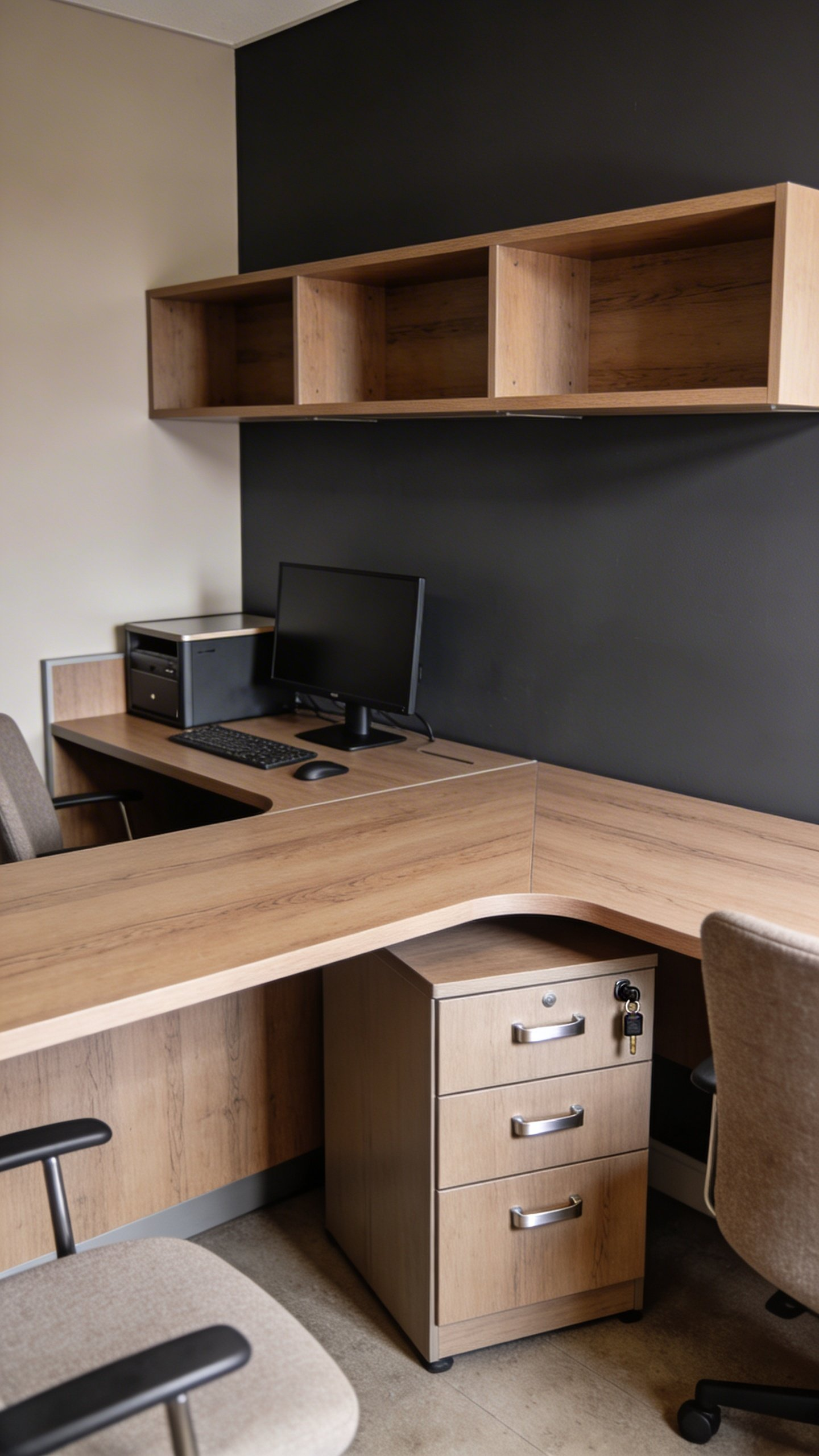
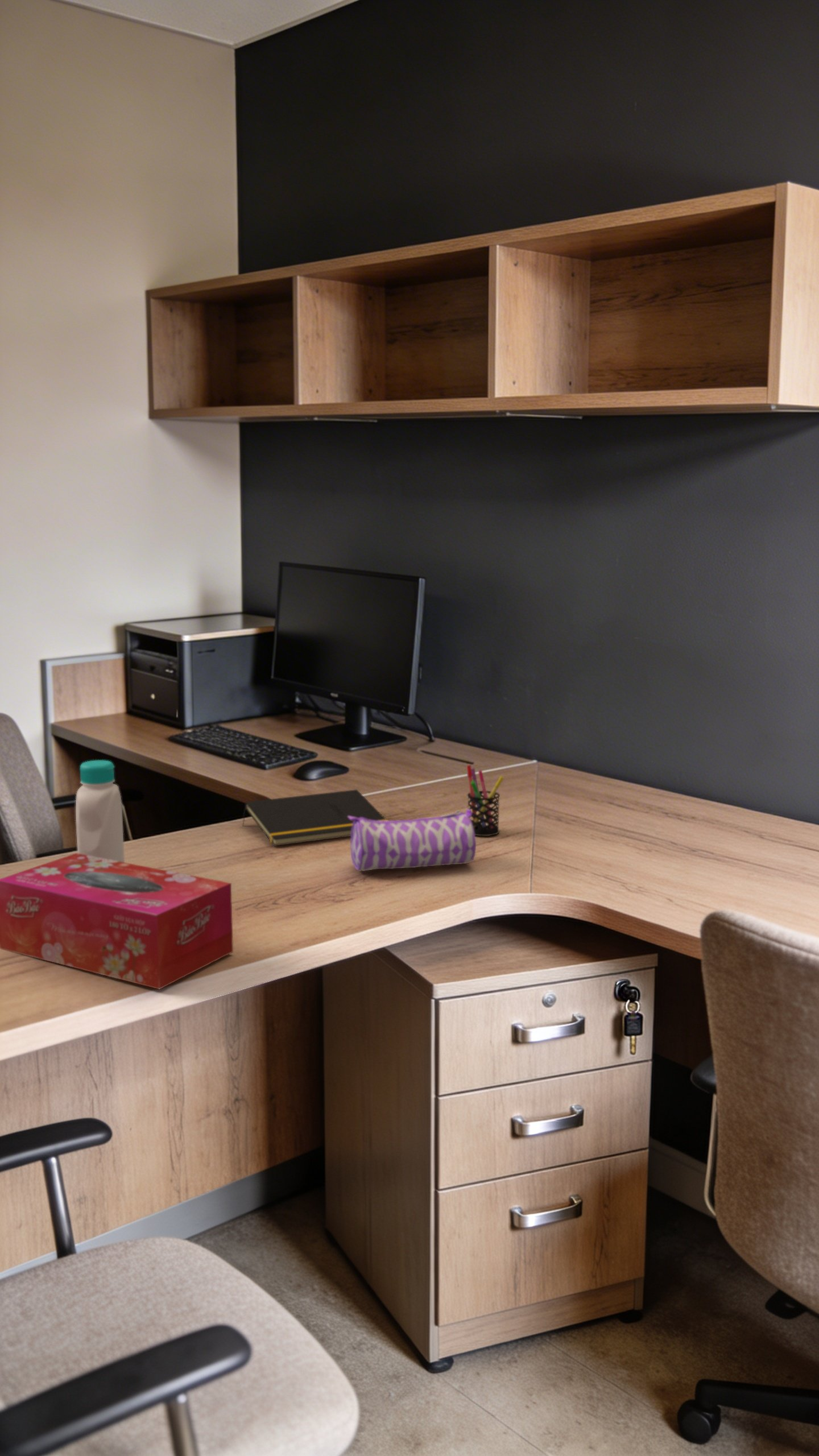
+ notepad [242,789,388,847]
+ bottle [75,760,125,862]
+ pencil case [348,809,477,871]
+ pen holder [466,764,504,837]
+ tissue box [0,853,234,990]
